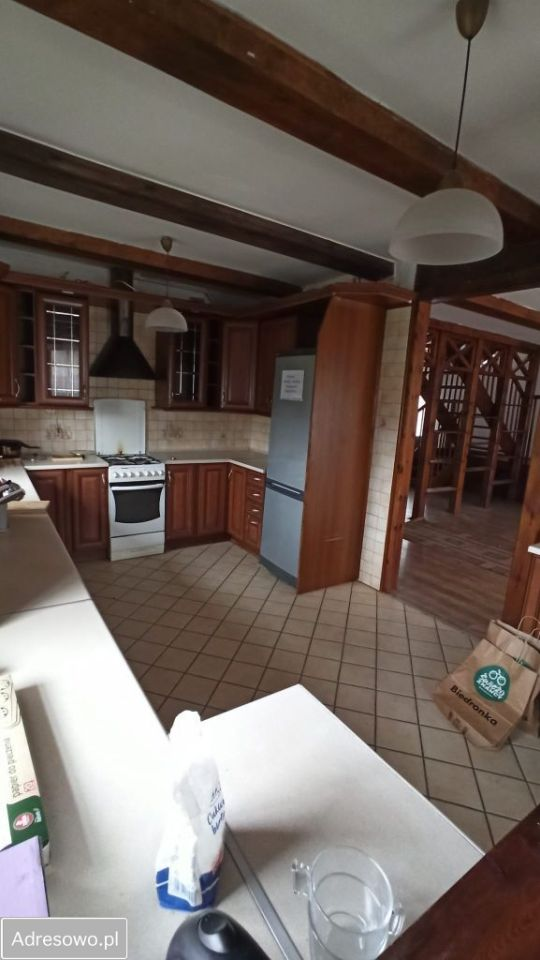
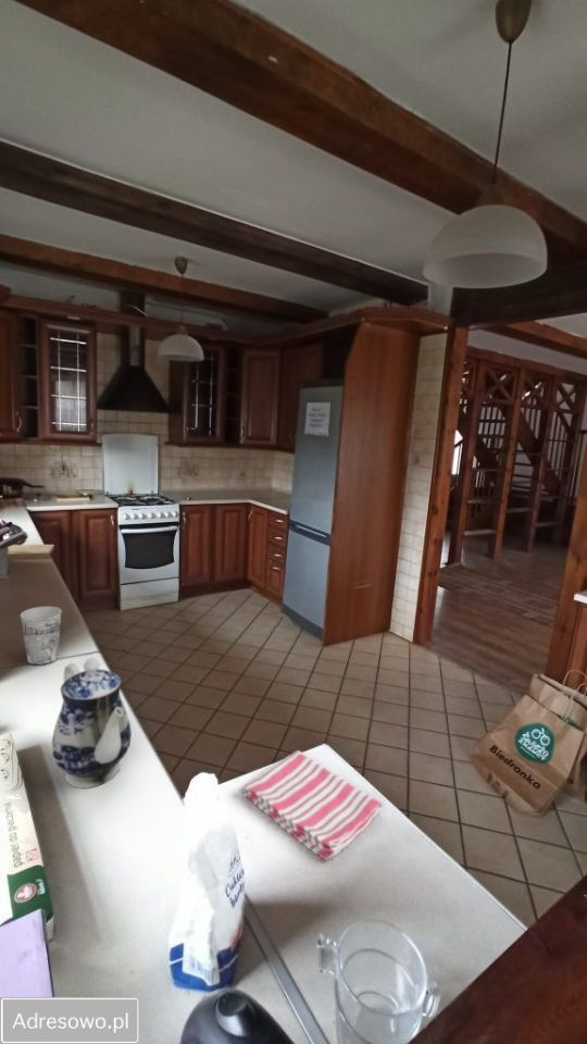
+ dish towel [240,749,384,861]
+ cup [20,606,63,667]
+ teapot [51,657,133,790]
